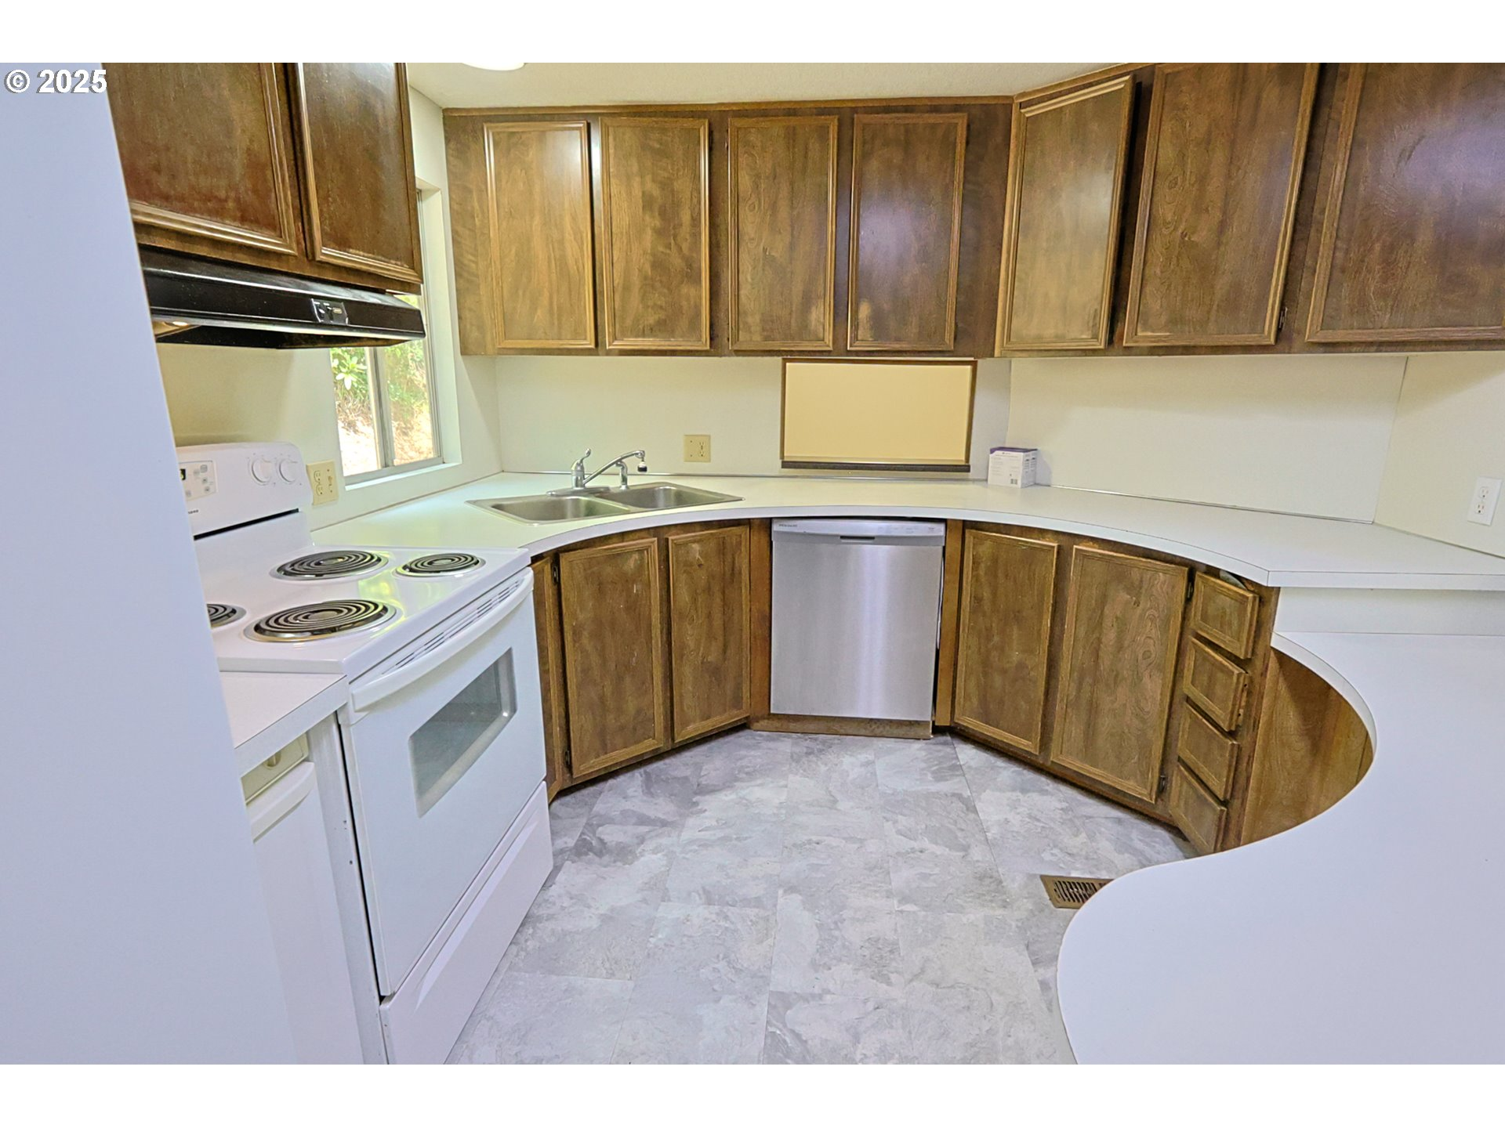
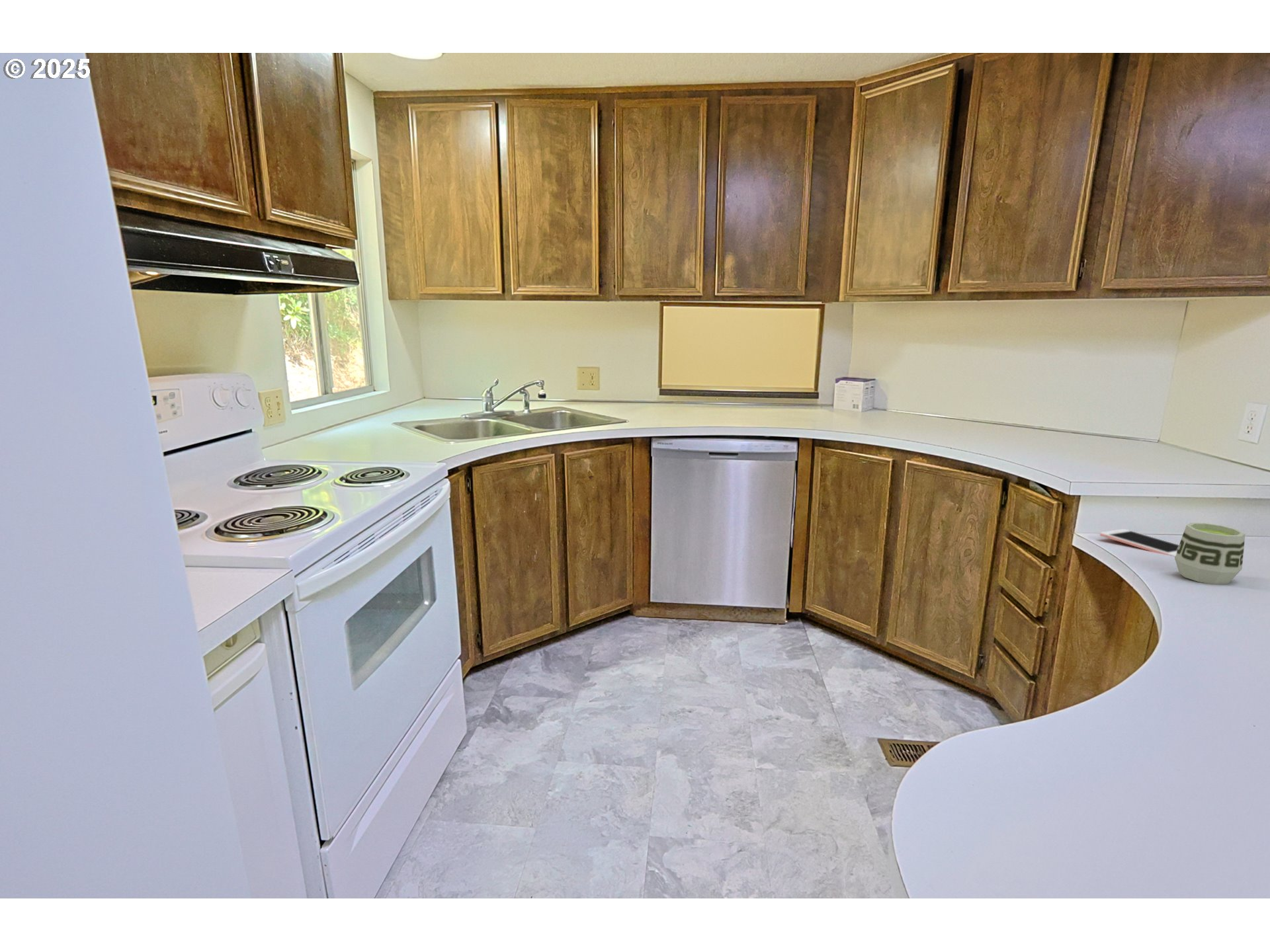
+ cup [1174,522,1246,585]
+ cell phone [1099,528,1179,557]
